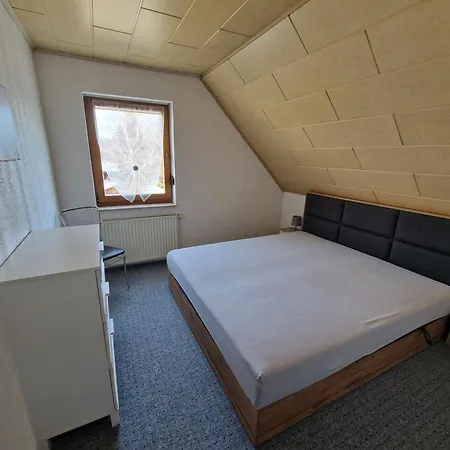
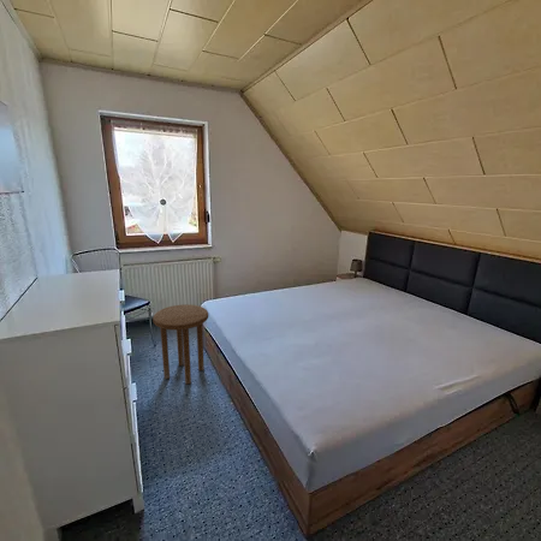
+ side table [151,303,209,385]
